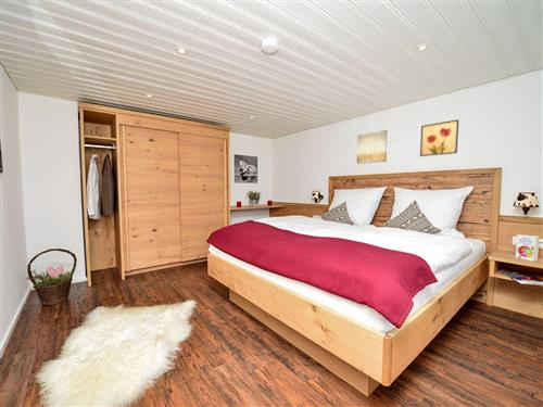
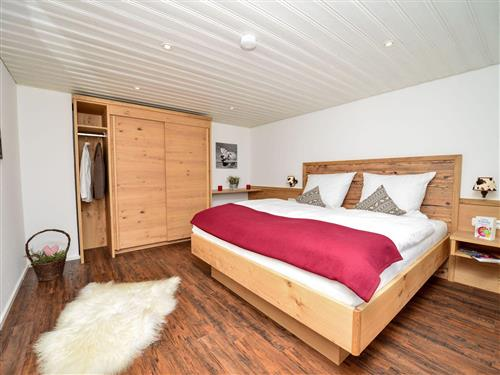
- wall art [356,129,388,165]
- wall art [419,118,459,157]
